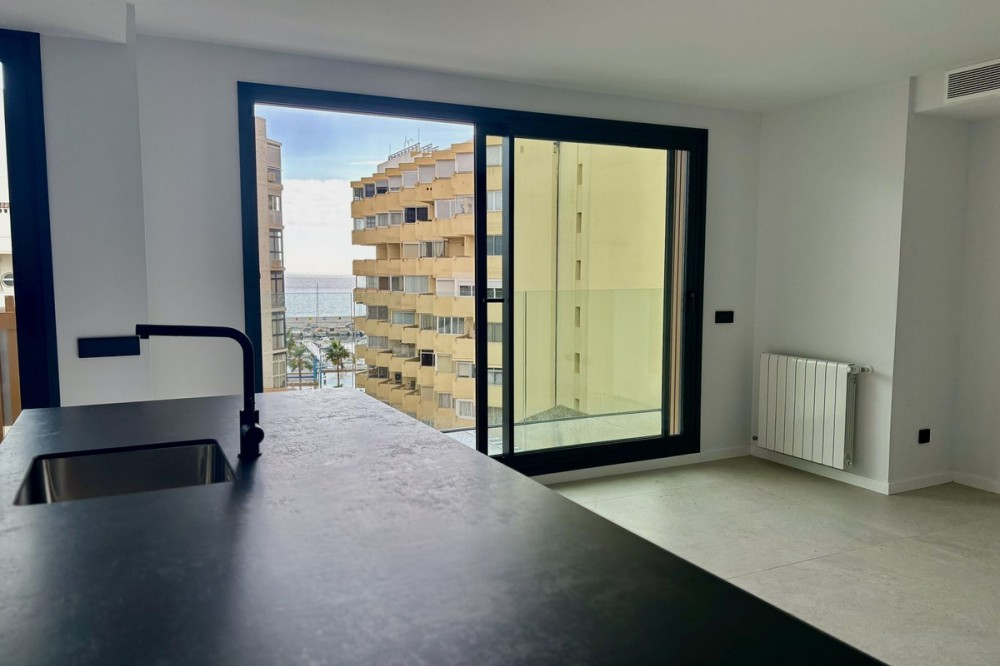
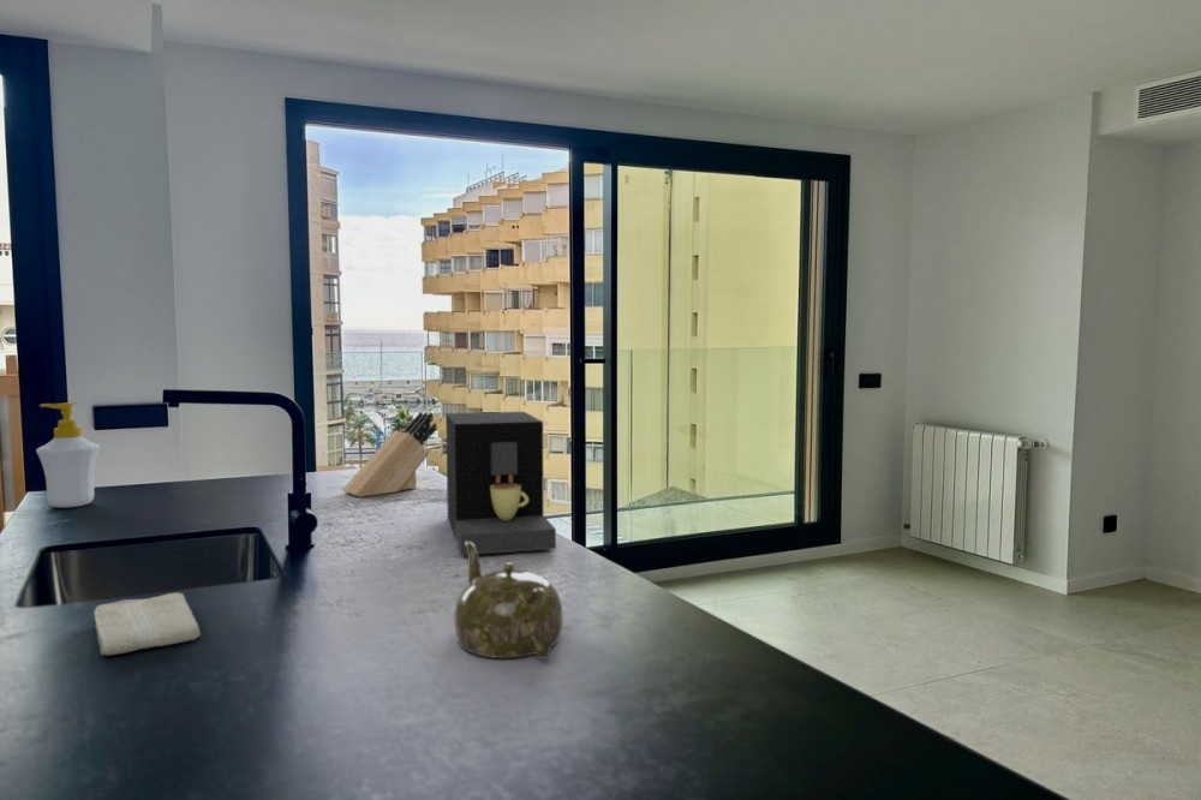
+ coffee maker [444,411,557,556]
+ soap bottle [35,400,101,509]
+ teapot [454,542,563,661]
+ knife block [341,411,438,498]
+ washcloth [92,592,202,657]
